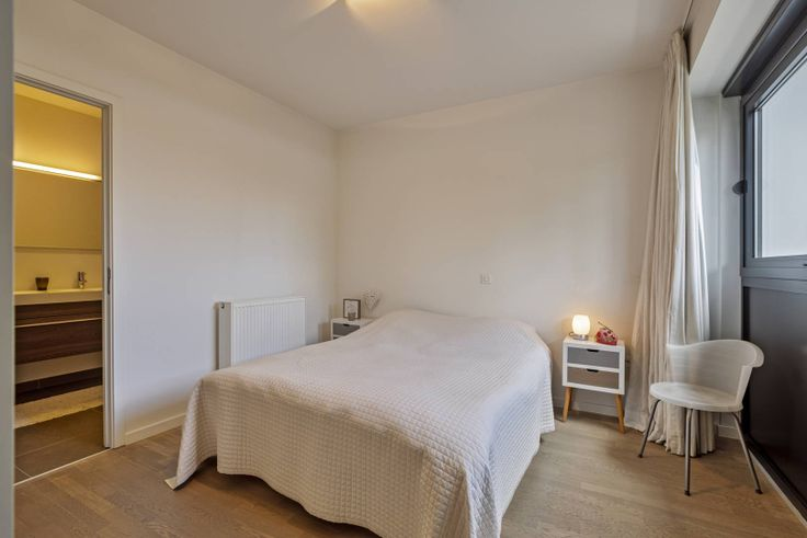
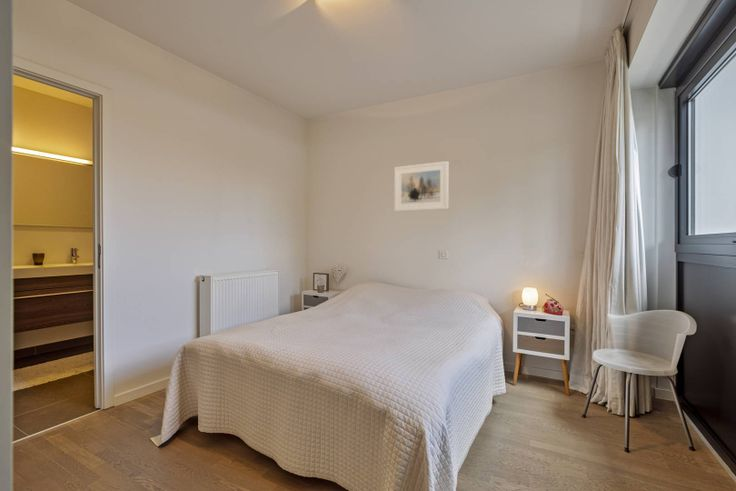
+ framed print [394,160,449,212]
